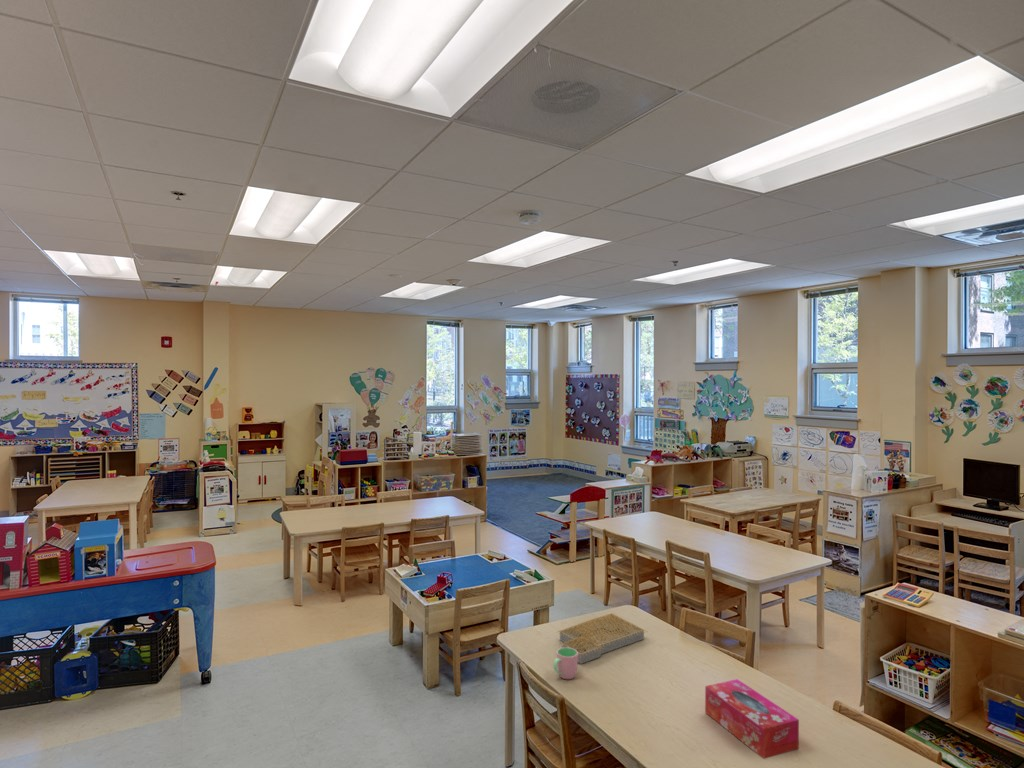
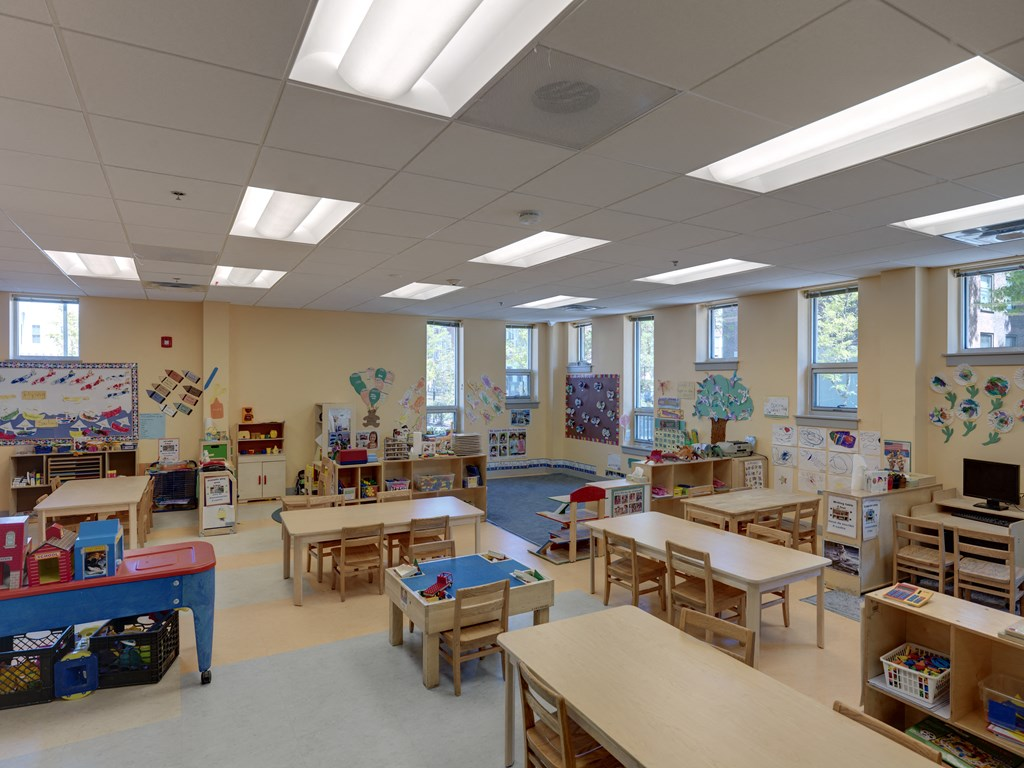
- architectural model [555,612,649,665]
- cup [552,647,578,680]
- tissue box [704,678,800,760]
